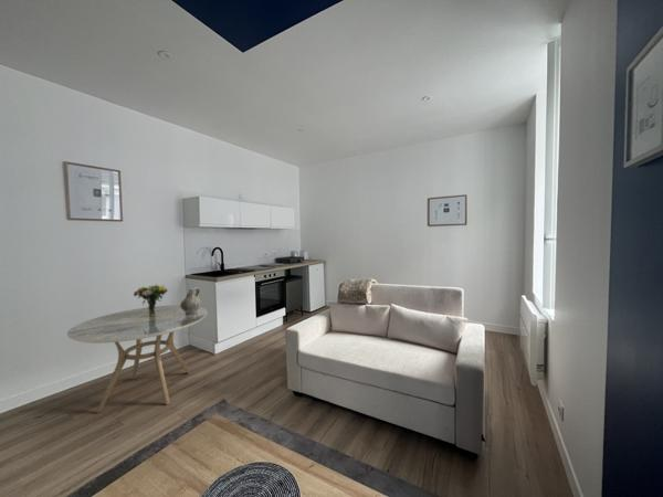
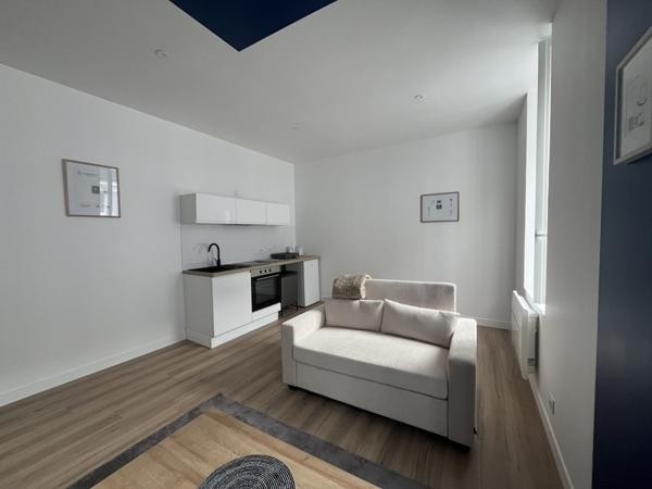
- ceramic jug [179,286,202,315]
- bouquet [133,284,169,316]
- dining table [66,304,209,414]
